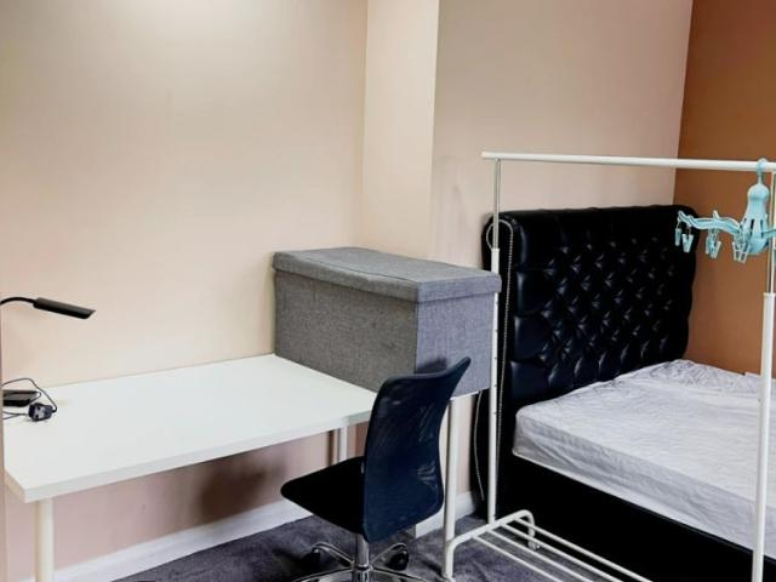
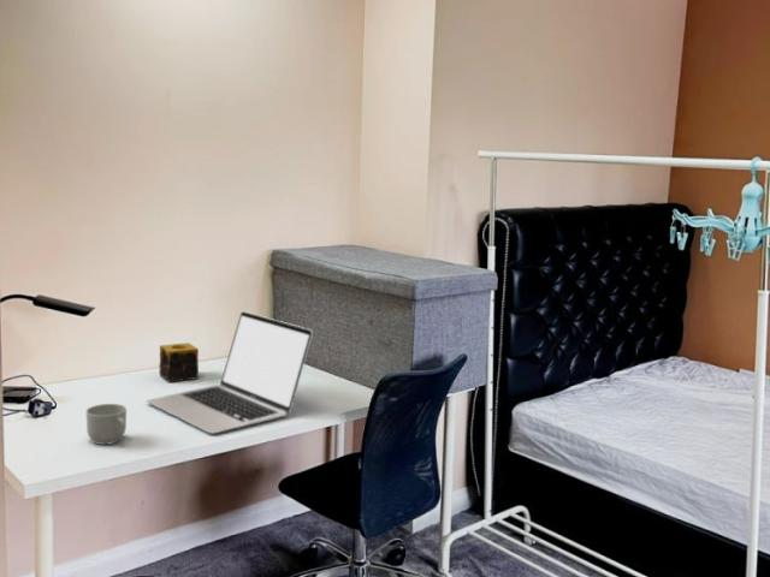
+ laptop [146,310,314,435]
+ candle [158,341,200,383]
+ mug [85,403,128,446]
